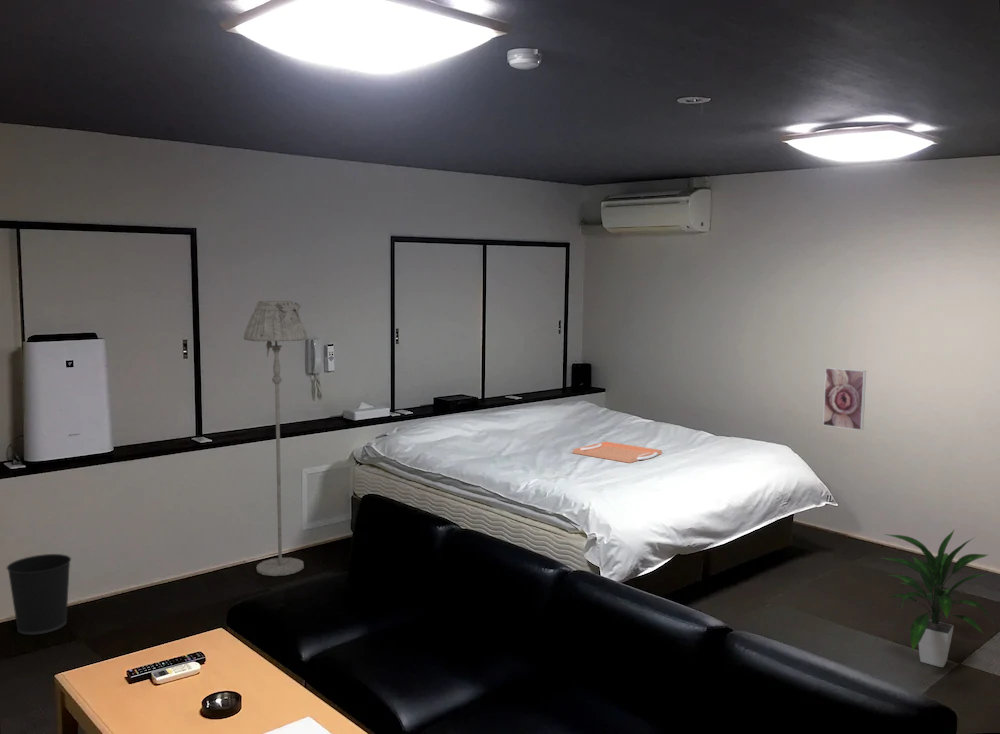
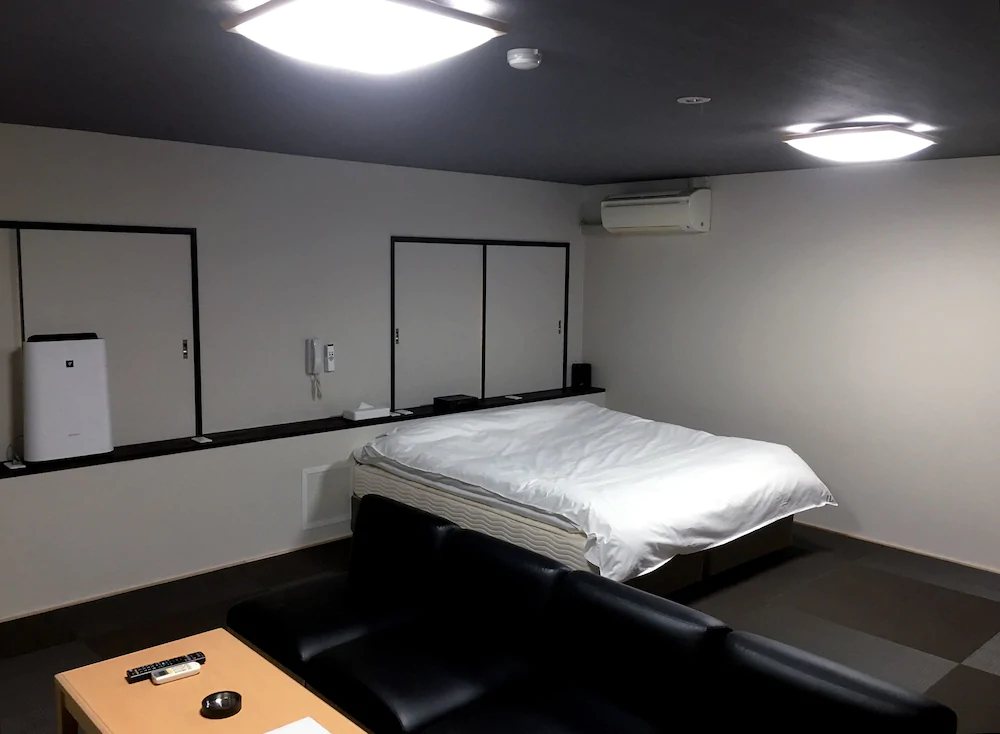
- floor lamp [243,300,308,577]
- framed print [822,367,867,431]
- wastebasket [6,553,72,636]
- serving tray [572,441,663,464]
- indoor plant [882,528,995,668]
